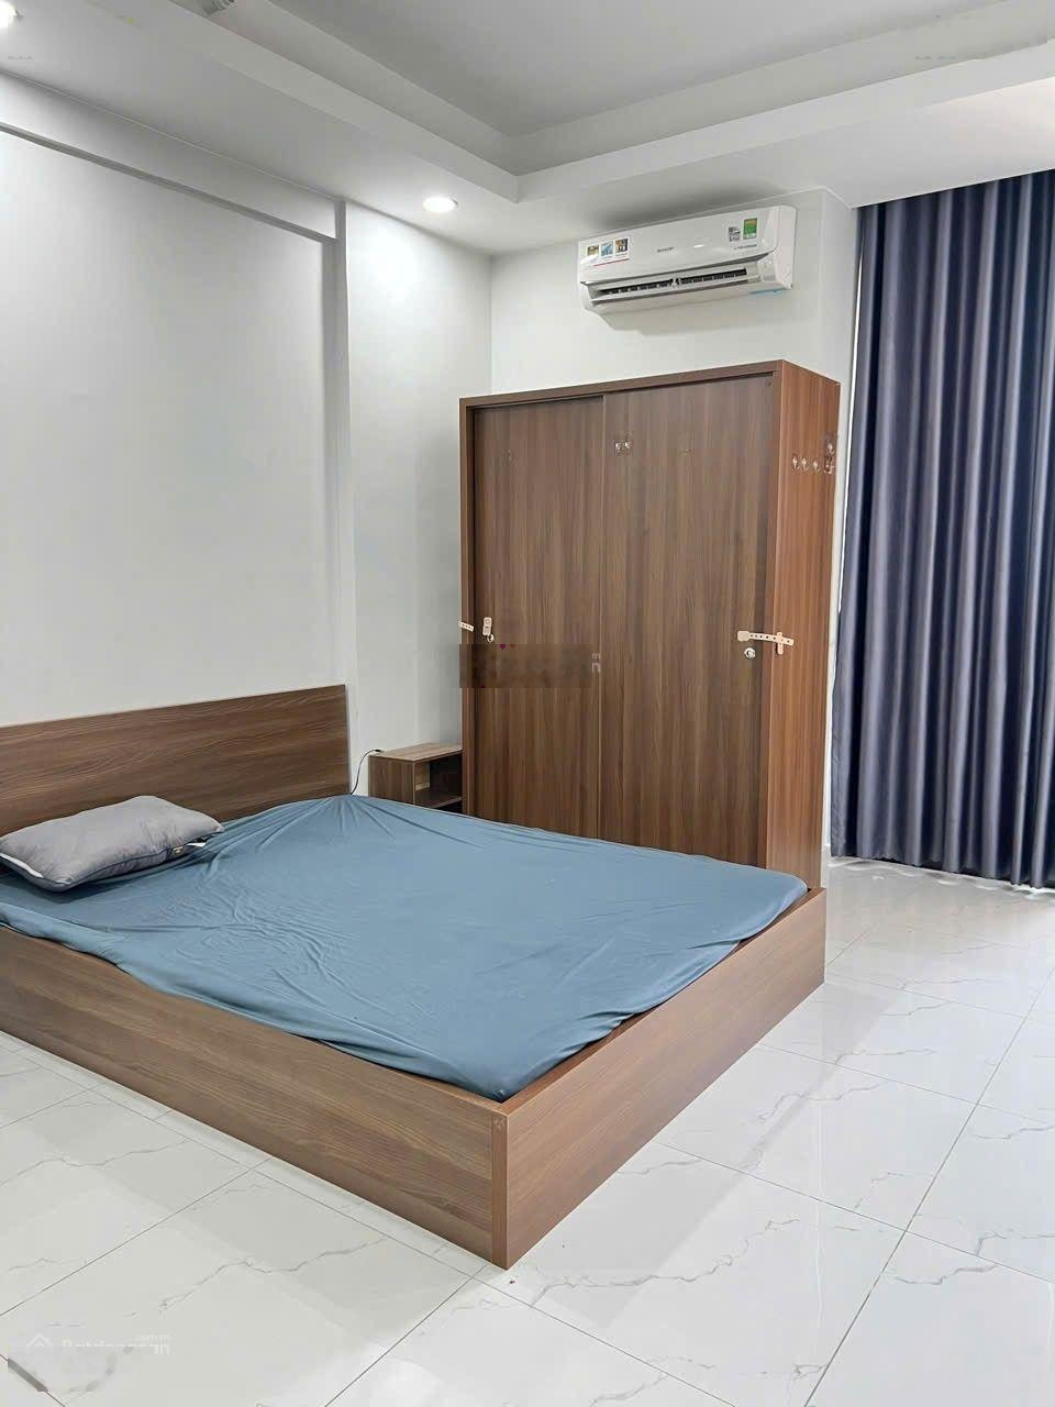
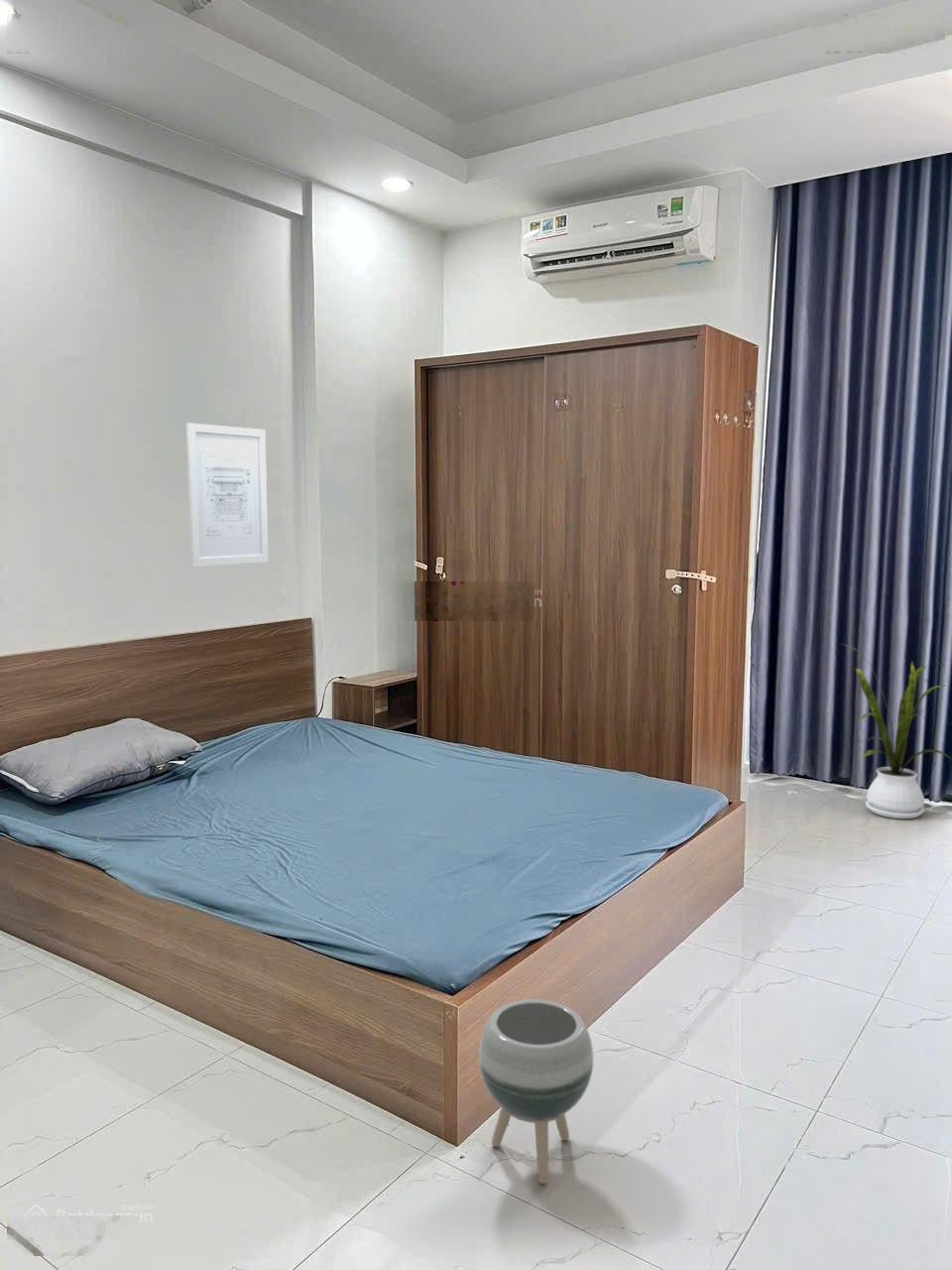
+ house plant [841,643,952,820]
+ wall art [185,422,270,568]
+ planter [478,998,594,1185]
